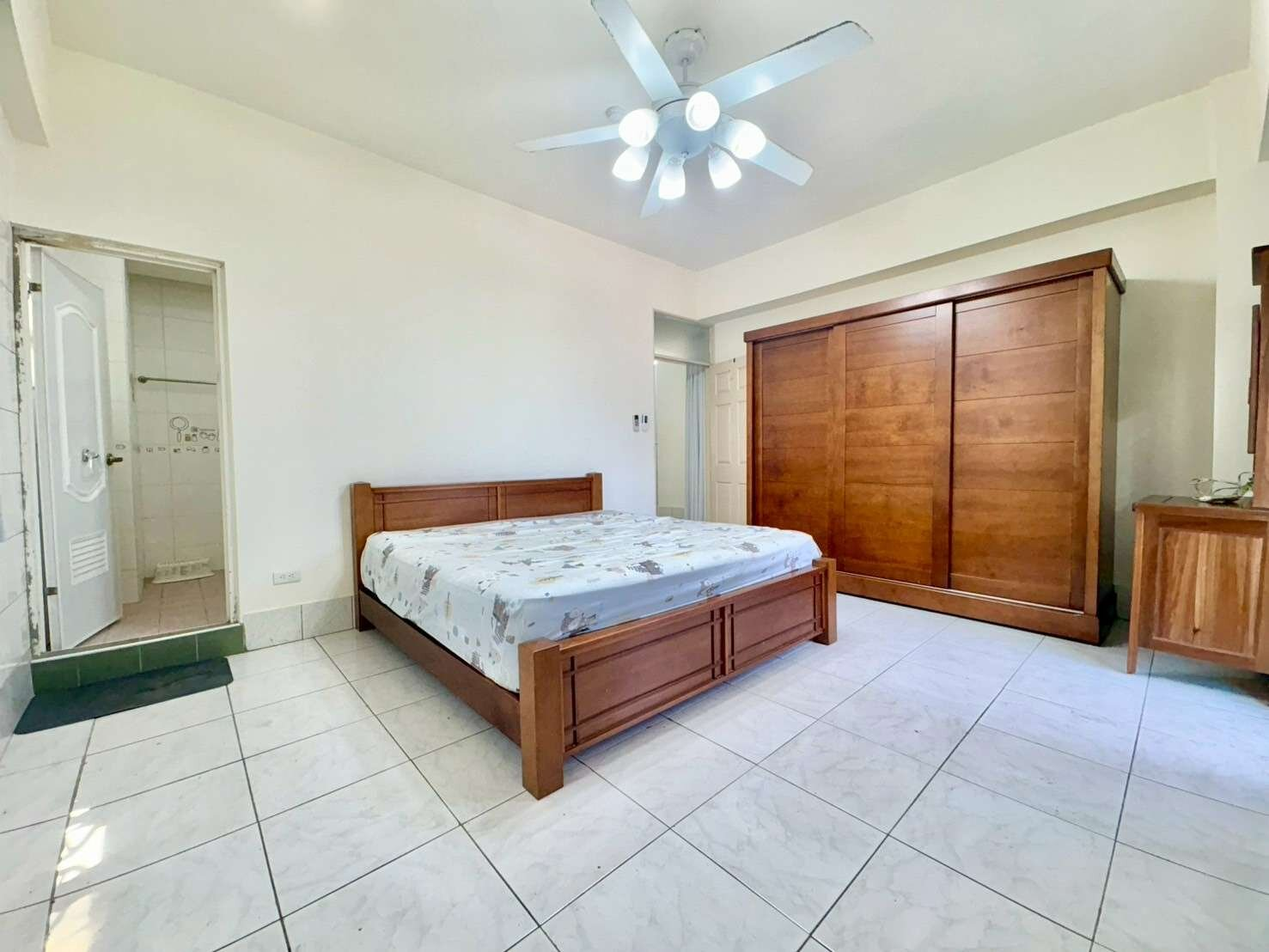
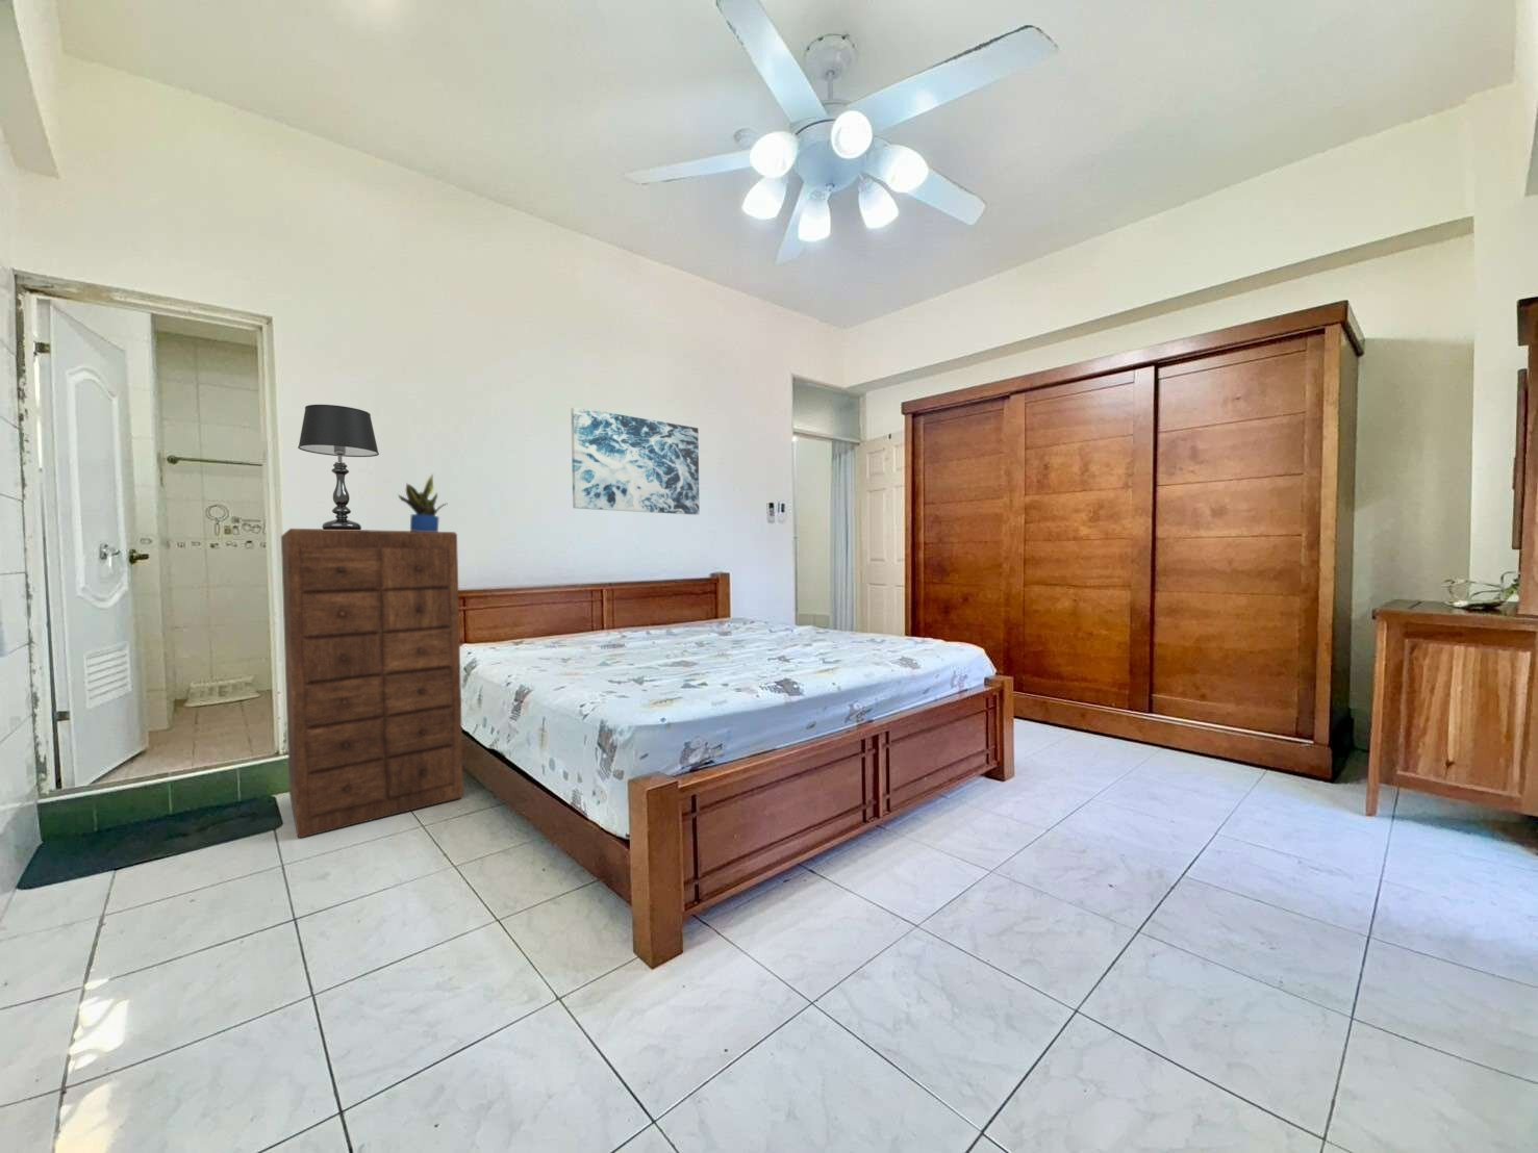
+ potted plant [396,472,447,532]
+ table lamp [297,403,381,529]
+ wall art [570,406,699,516]
+ dresser [280,528,464,839]
